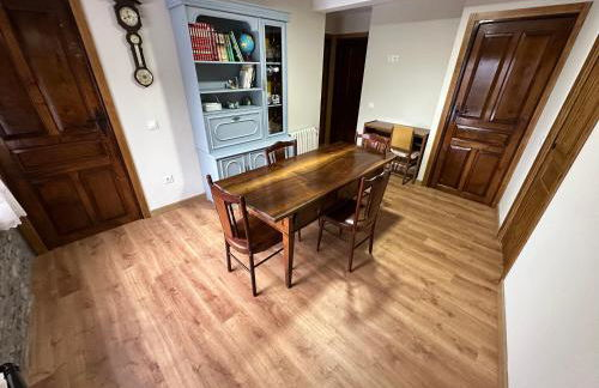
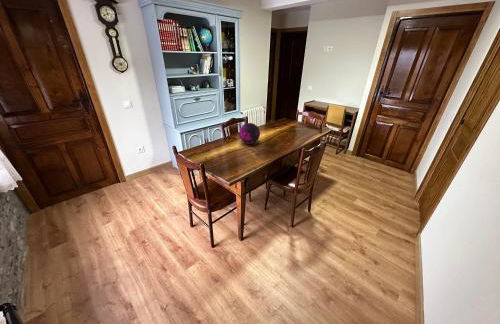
+ decorative orb [238,122,261,145]
